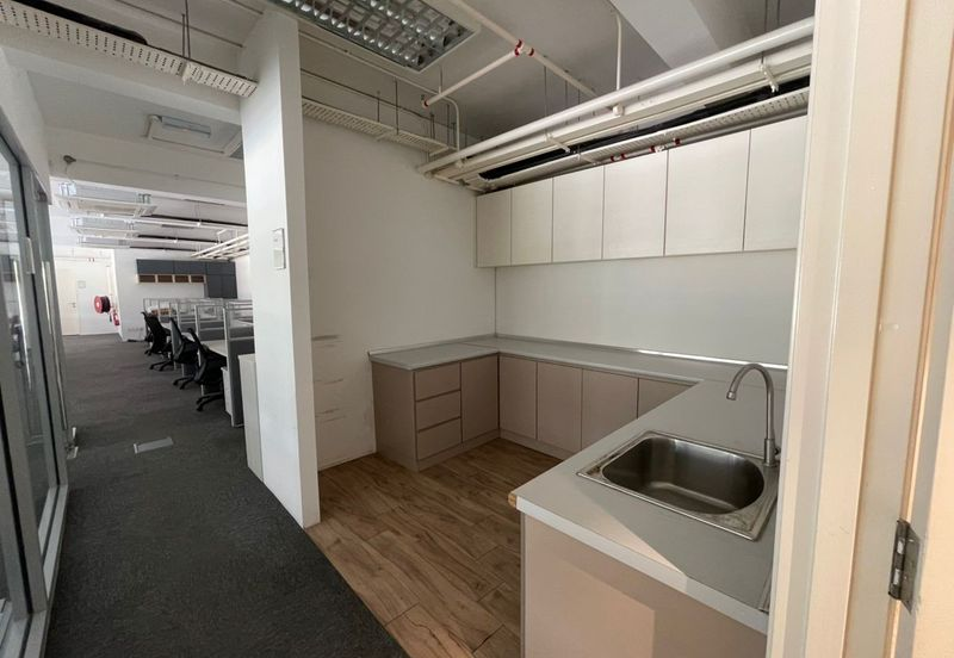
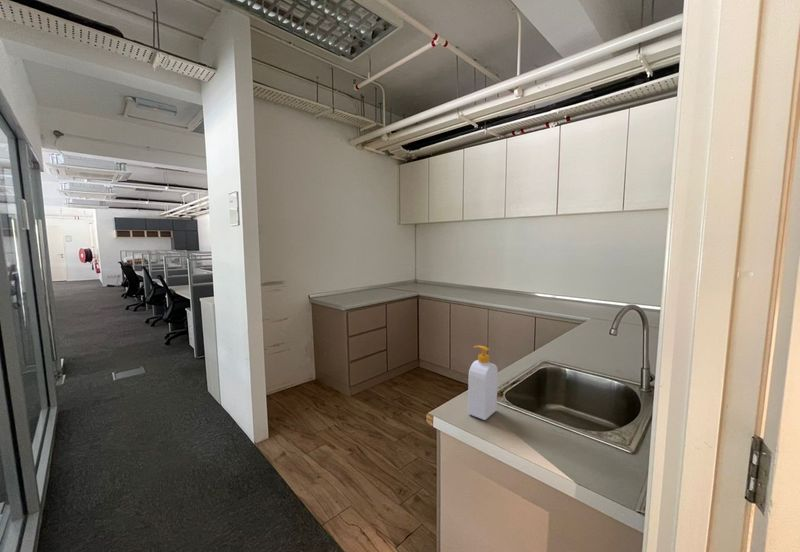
+ soap bottle [467,344,499,421]
